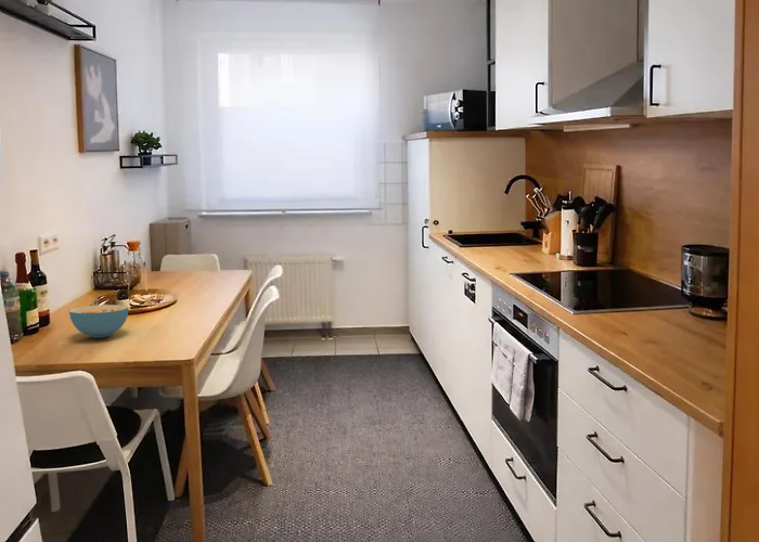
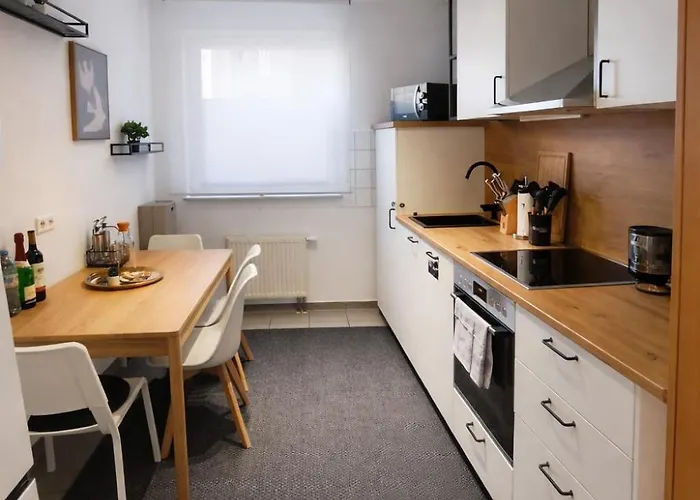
- cereal bowl [68,304,129,339]
